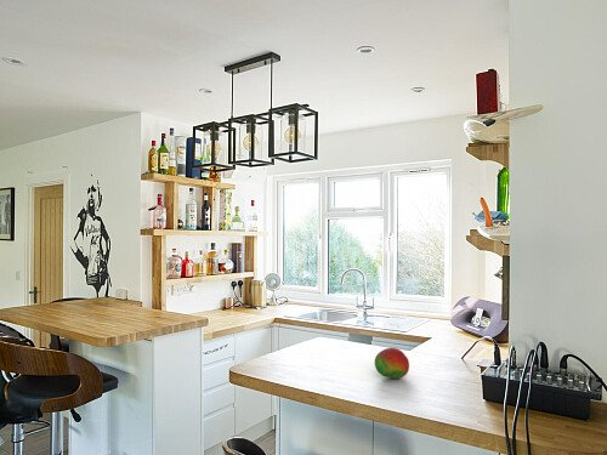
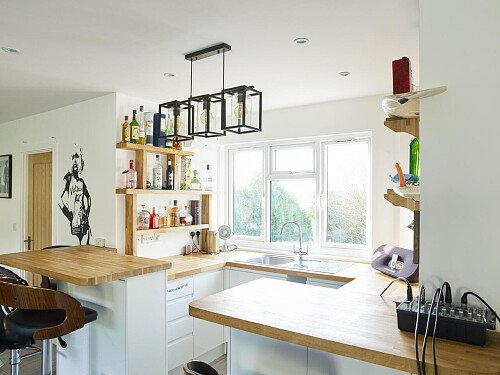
- fruit [374,347,410,380]
